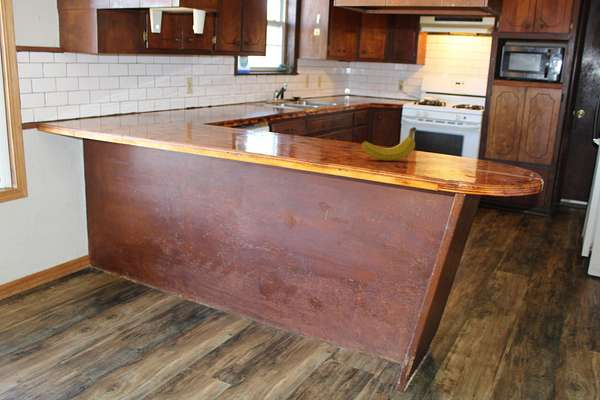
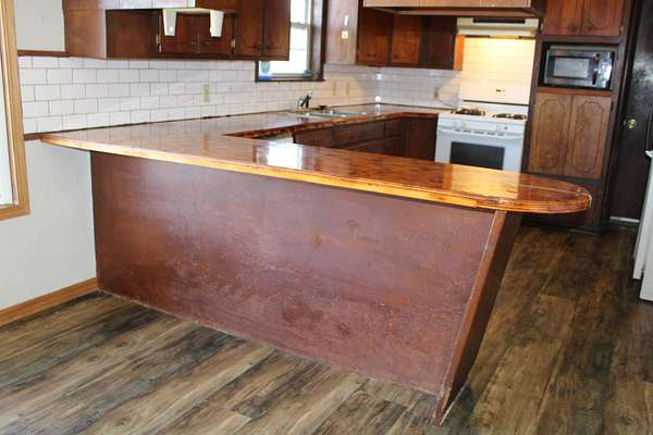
- fruit [361,126,417,162]
